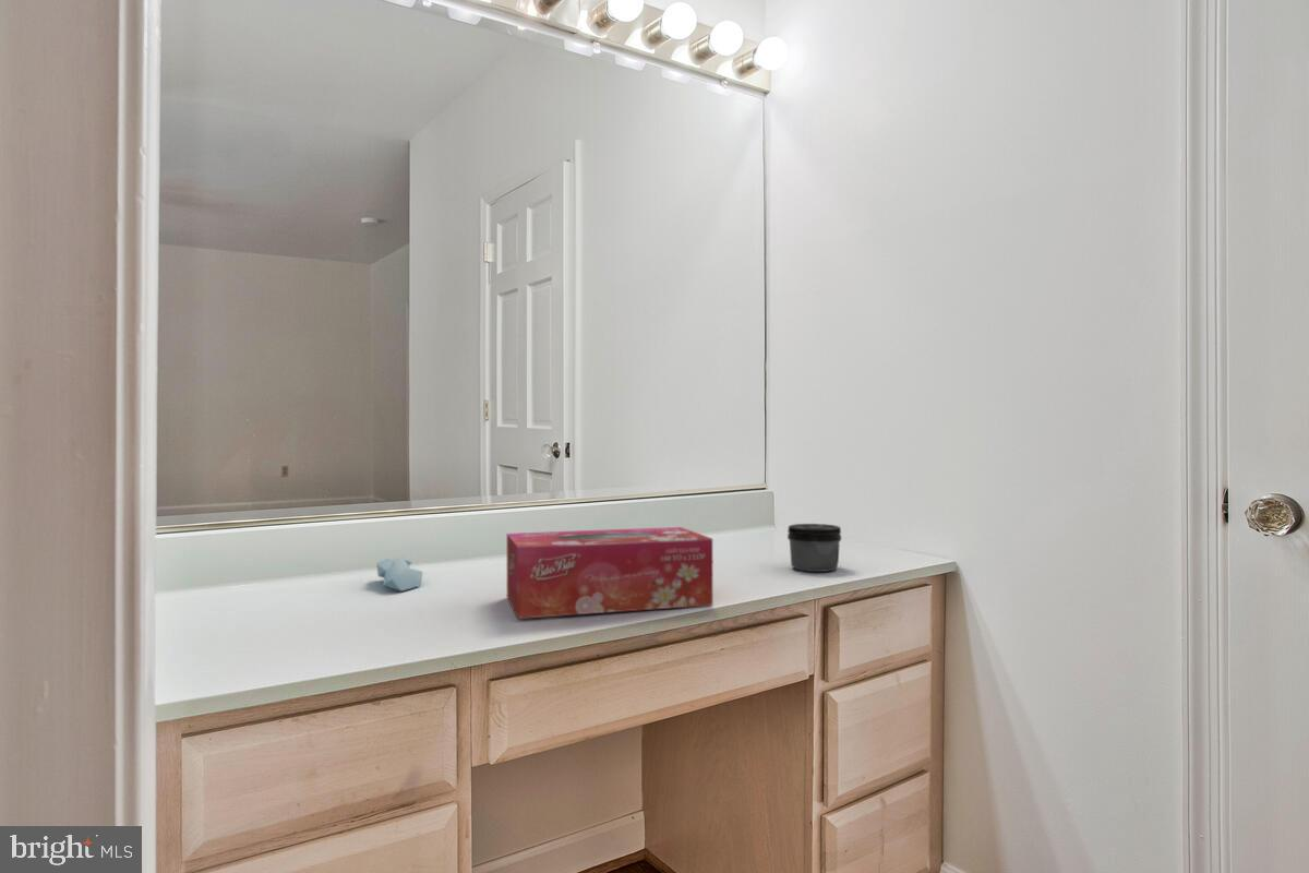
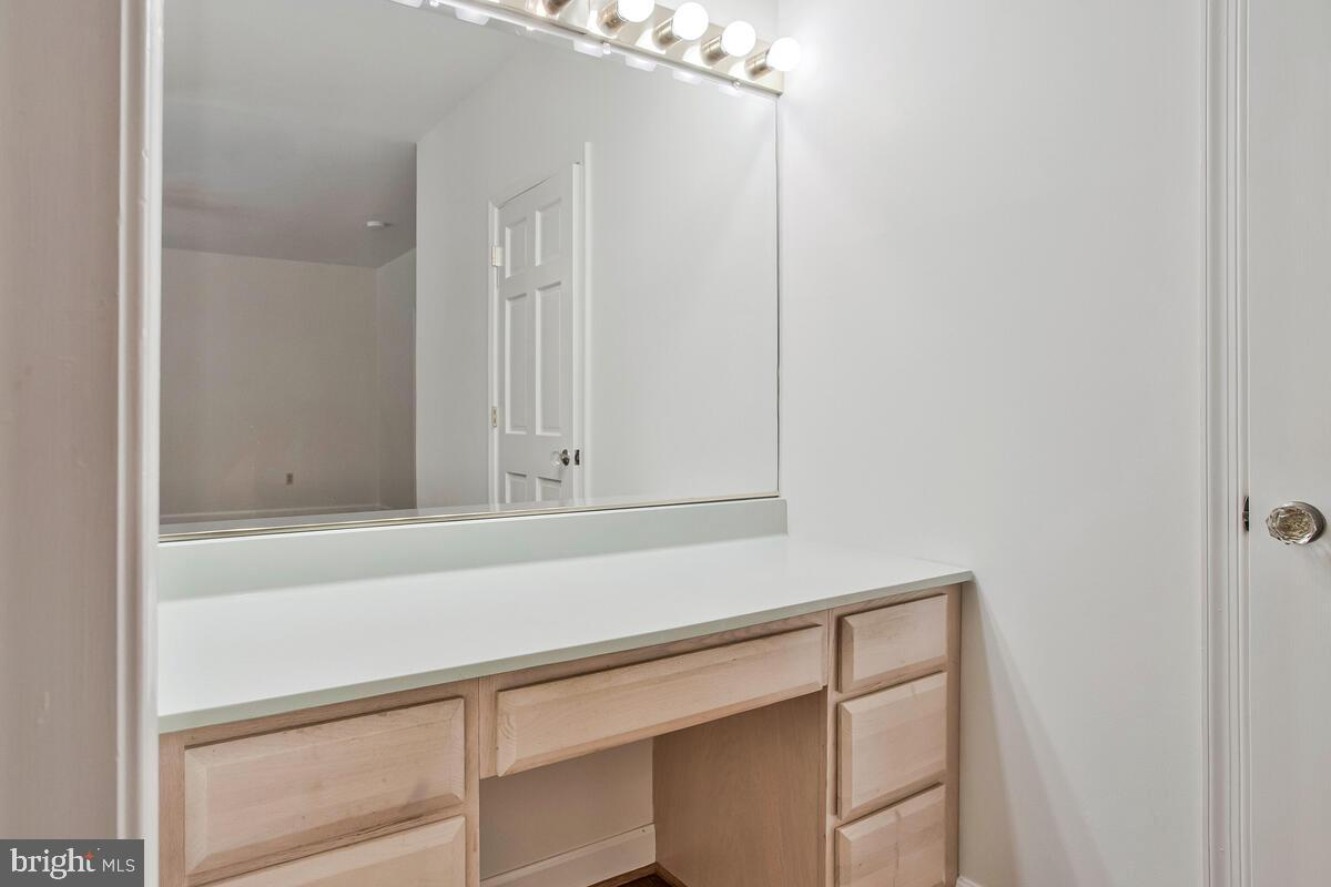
- jar [786,523,843,573]
- tissue box [506,526,713,620]
- soap dish [375,554,424,593]
